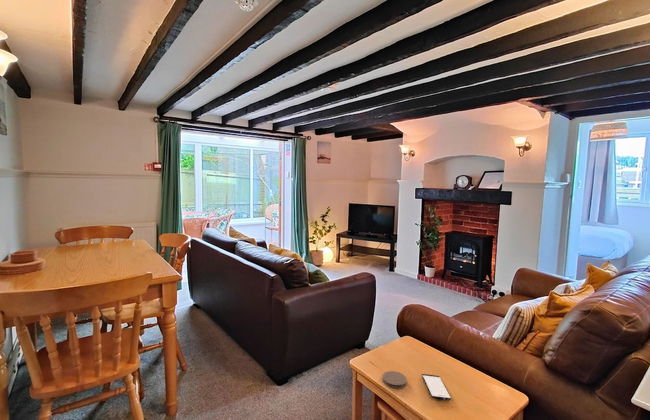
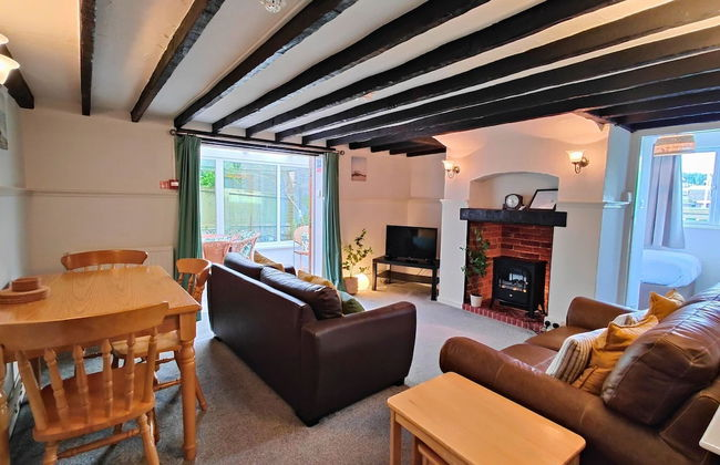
- smartphone [421,373,452,401]
- coaster [382,370,408,389]
